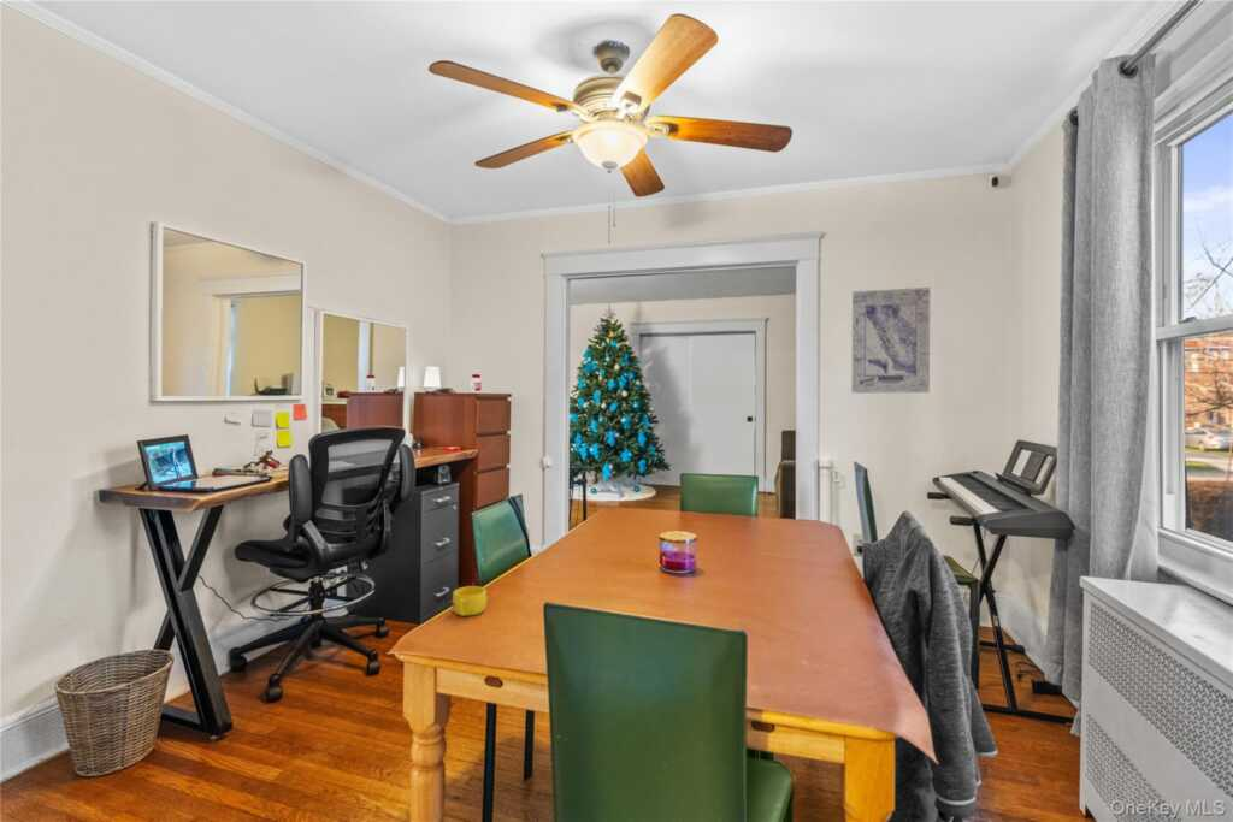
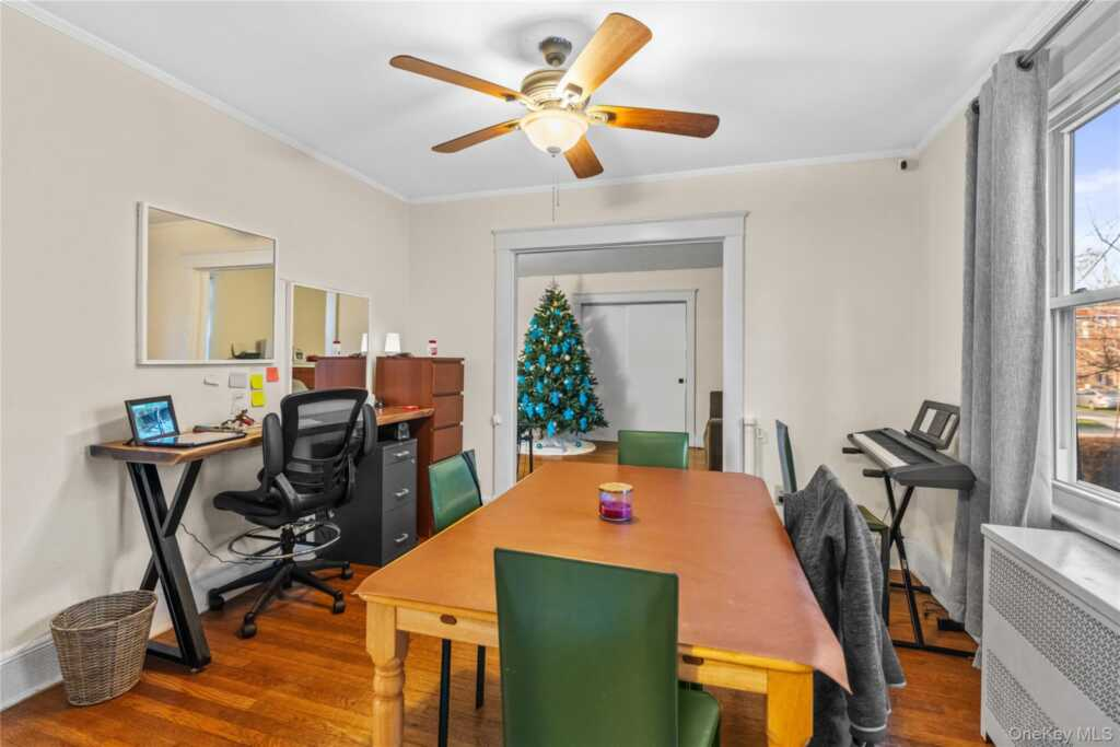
- cup [452,585,488,617]
- wall art [850,286,931,394]
